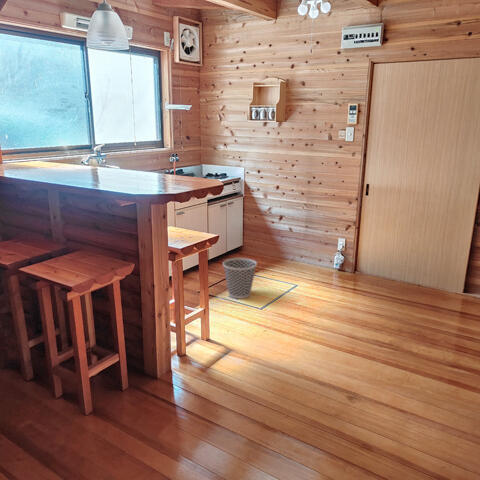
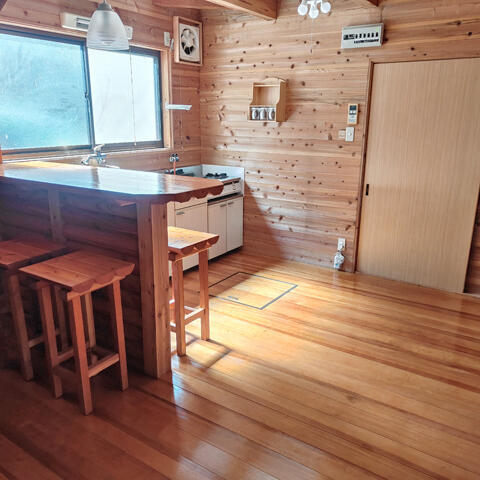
- wastebasket [222,257,258,300]
